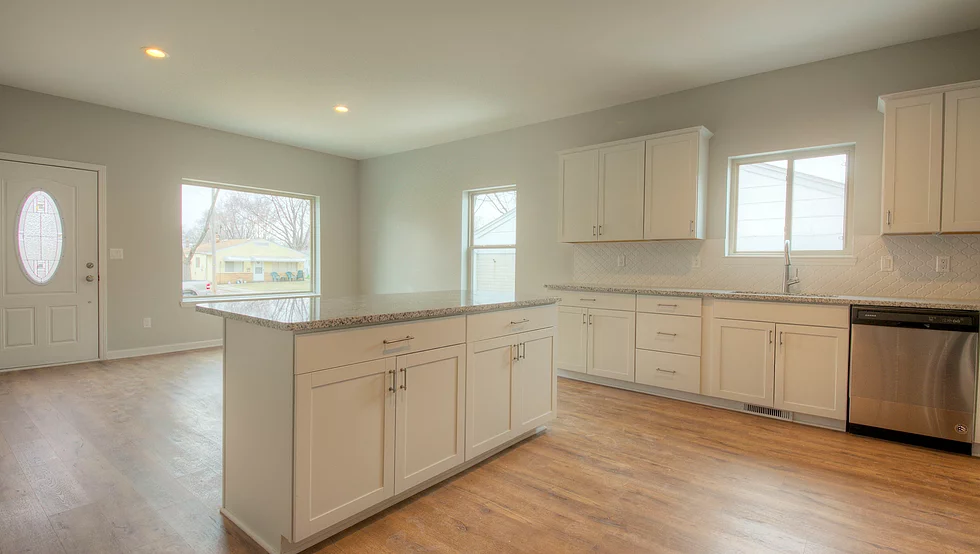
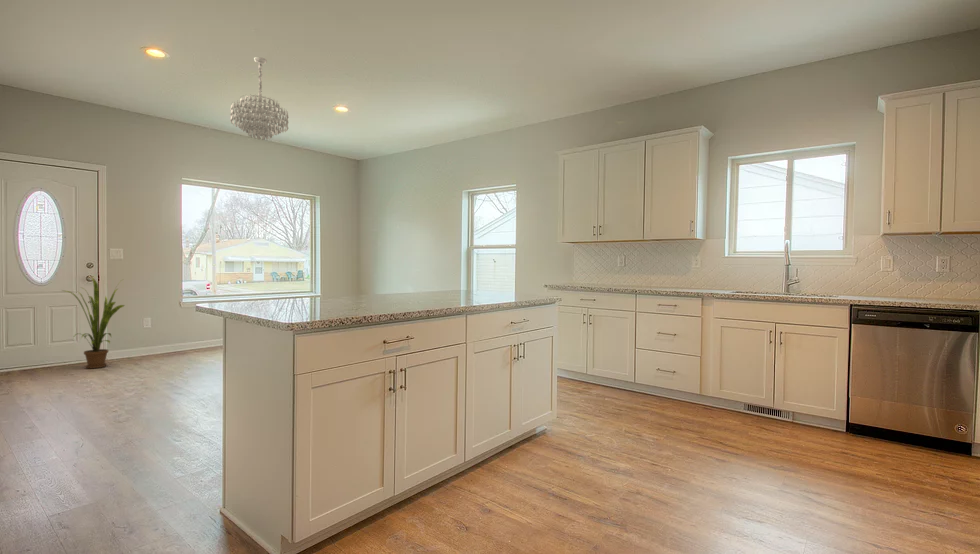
+ house plant [60,277,126,369]
+ chandelier [229,56,290,141]
